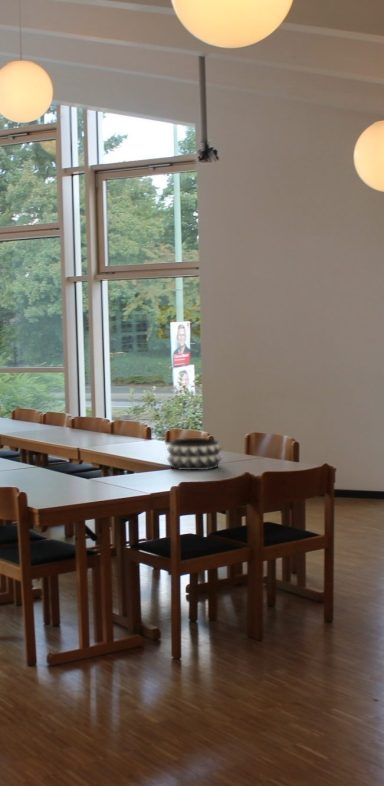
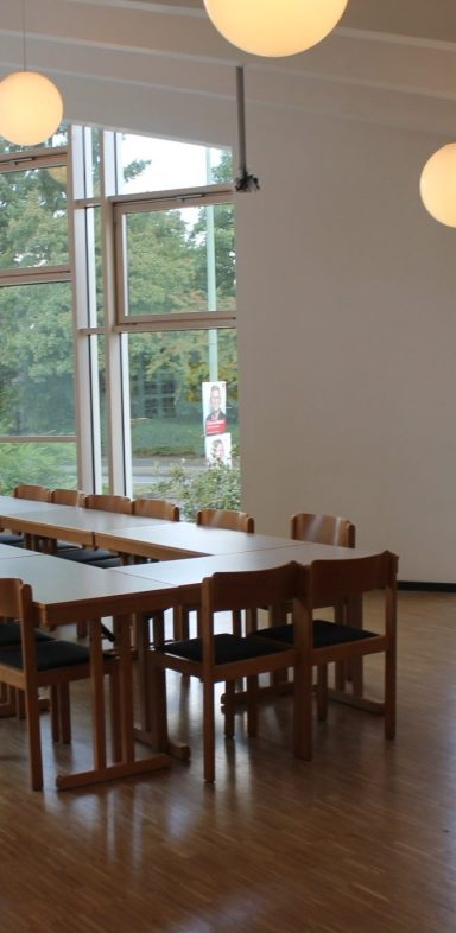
- decorative bowl [166,437,223,471]
